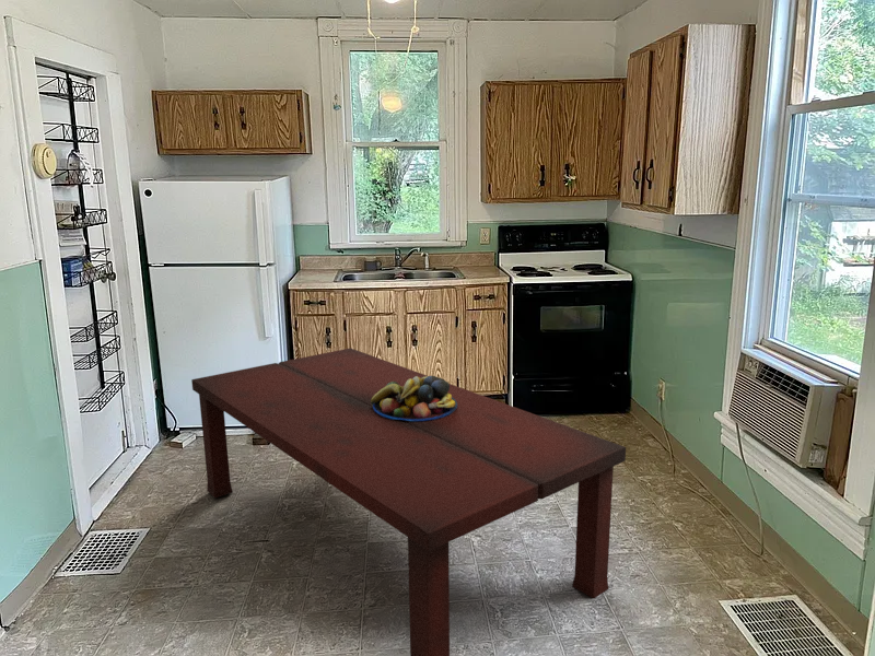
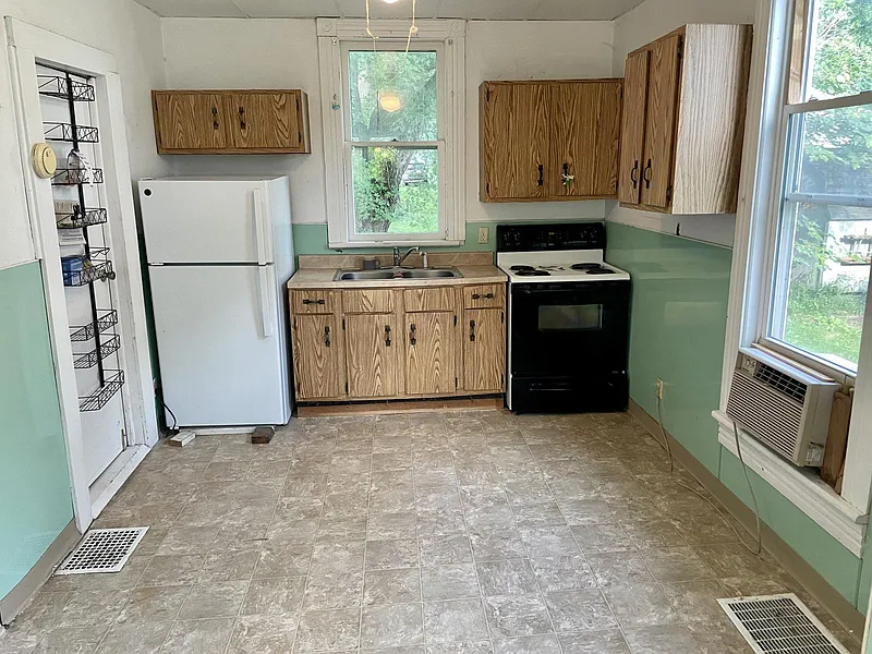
- dining table [190,347,627,656]
- fruit bowl [371,375,457,421]
